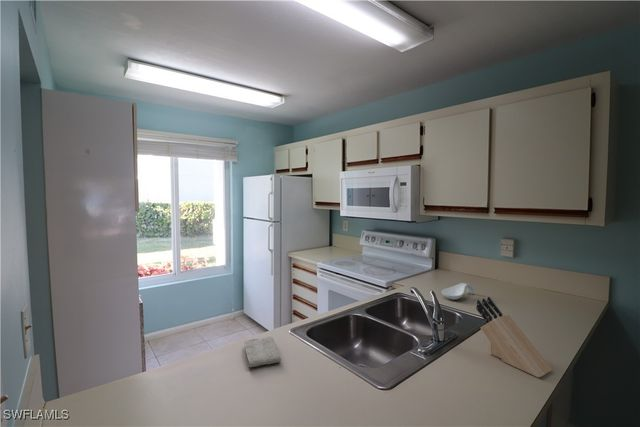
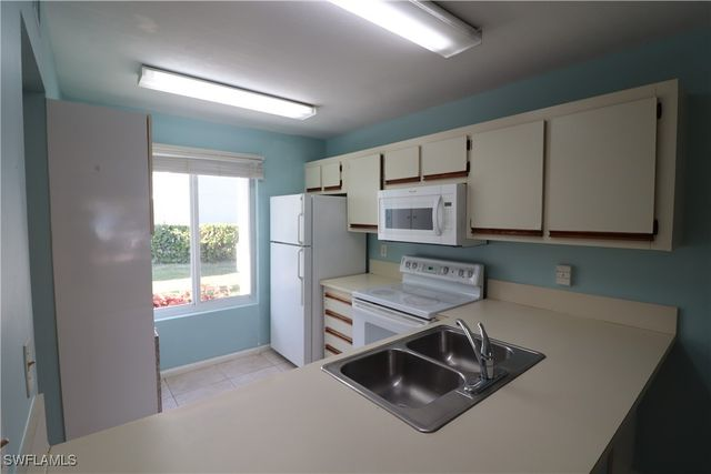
- spoon rest [441,282,475,301]
- washcloth [243,336,282,368]
- knife block [475,296,553,378]
